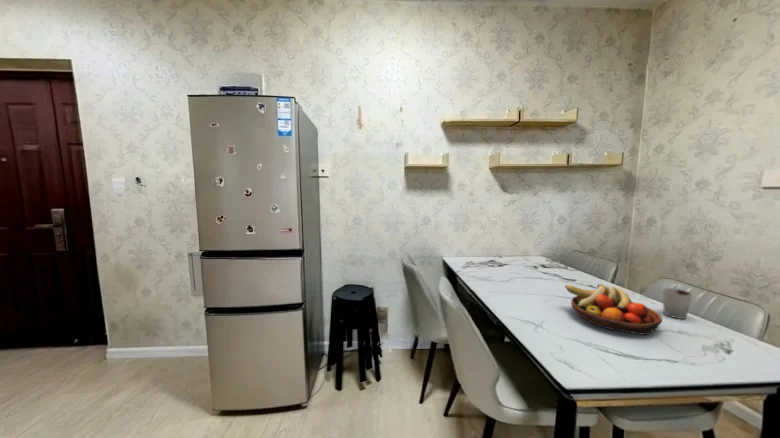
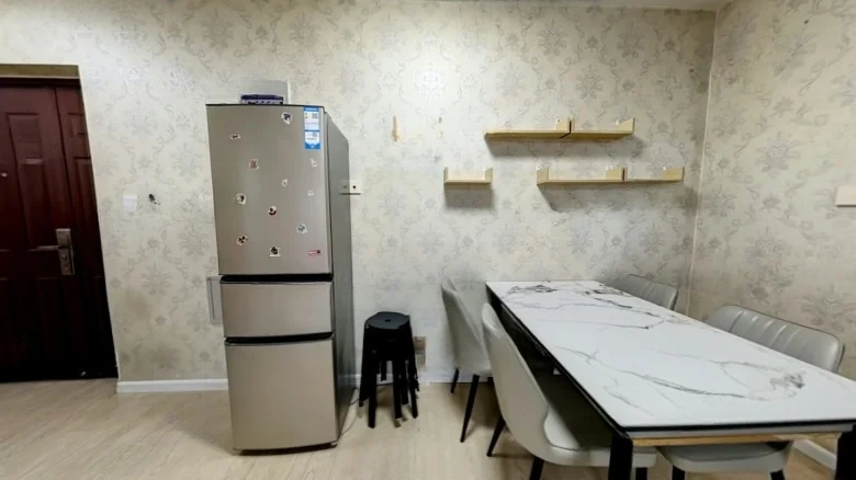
- cup [662,287,693,320]
- fruit bowl [564,283,663,336]
